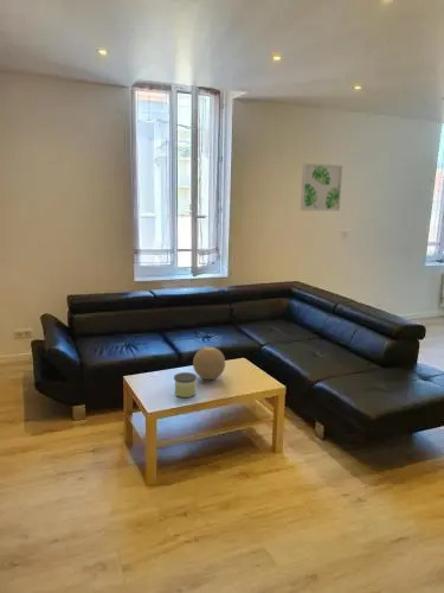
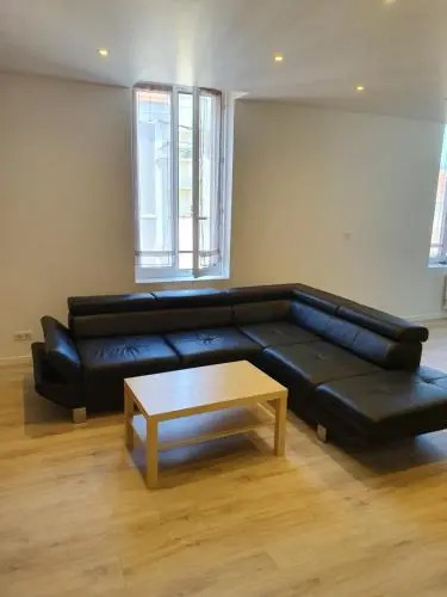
- decorative orb [192,345,226,381]
- candle [173,371,198,398]
- wall art [300,162,343,212]
